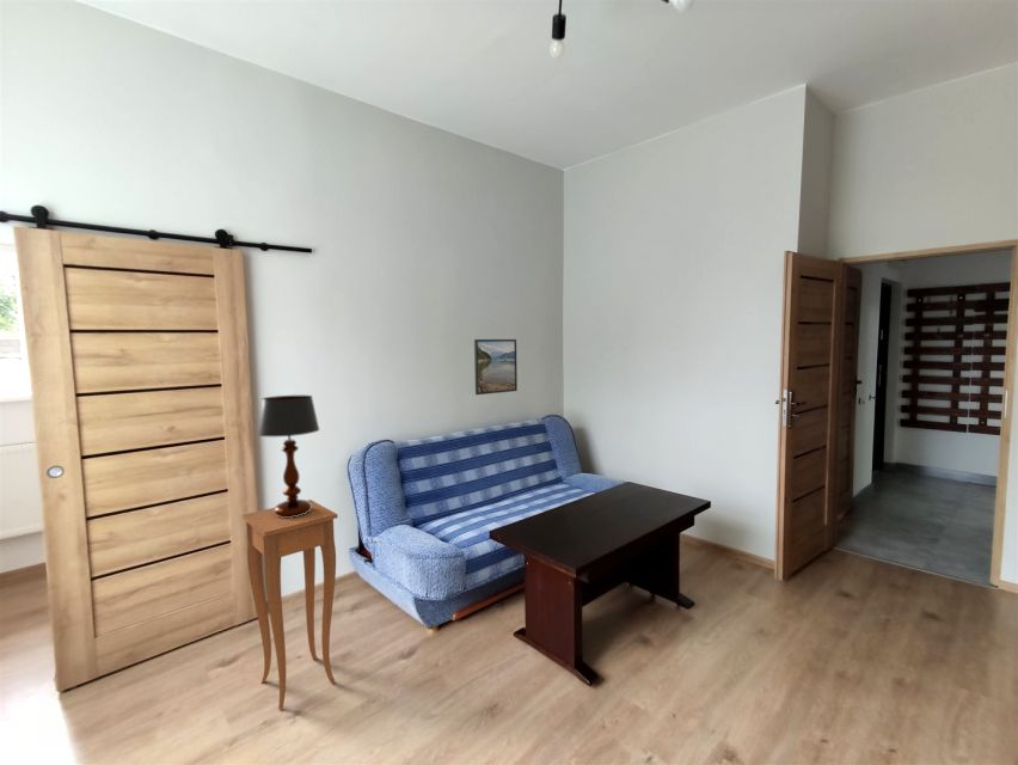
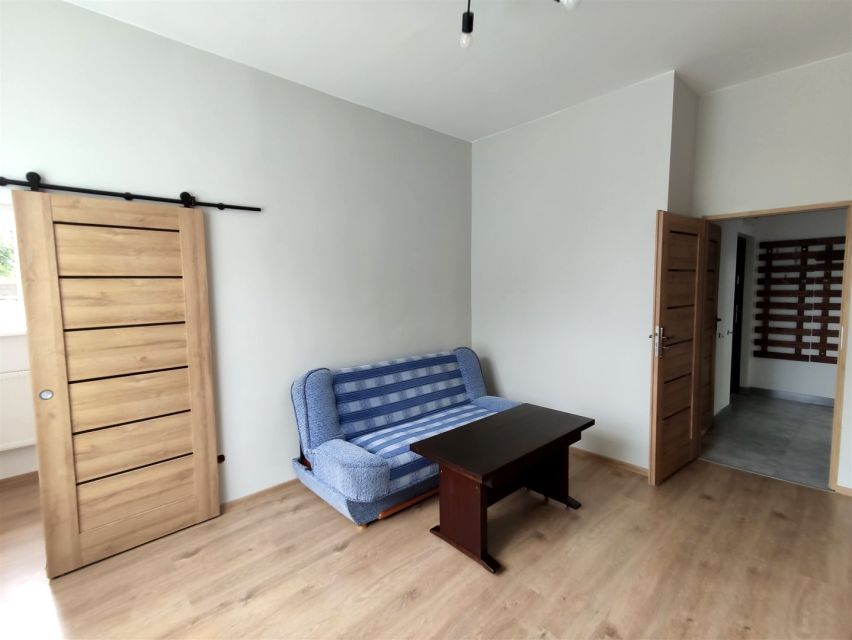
- table lamp [256,394,320,518]
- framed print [473,338,519,396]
- side table [241,498,339,710]
